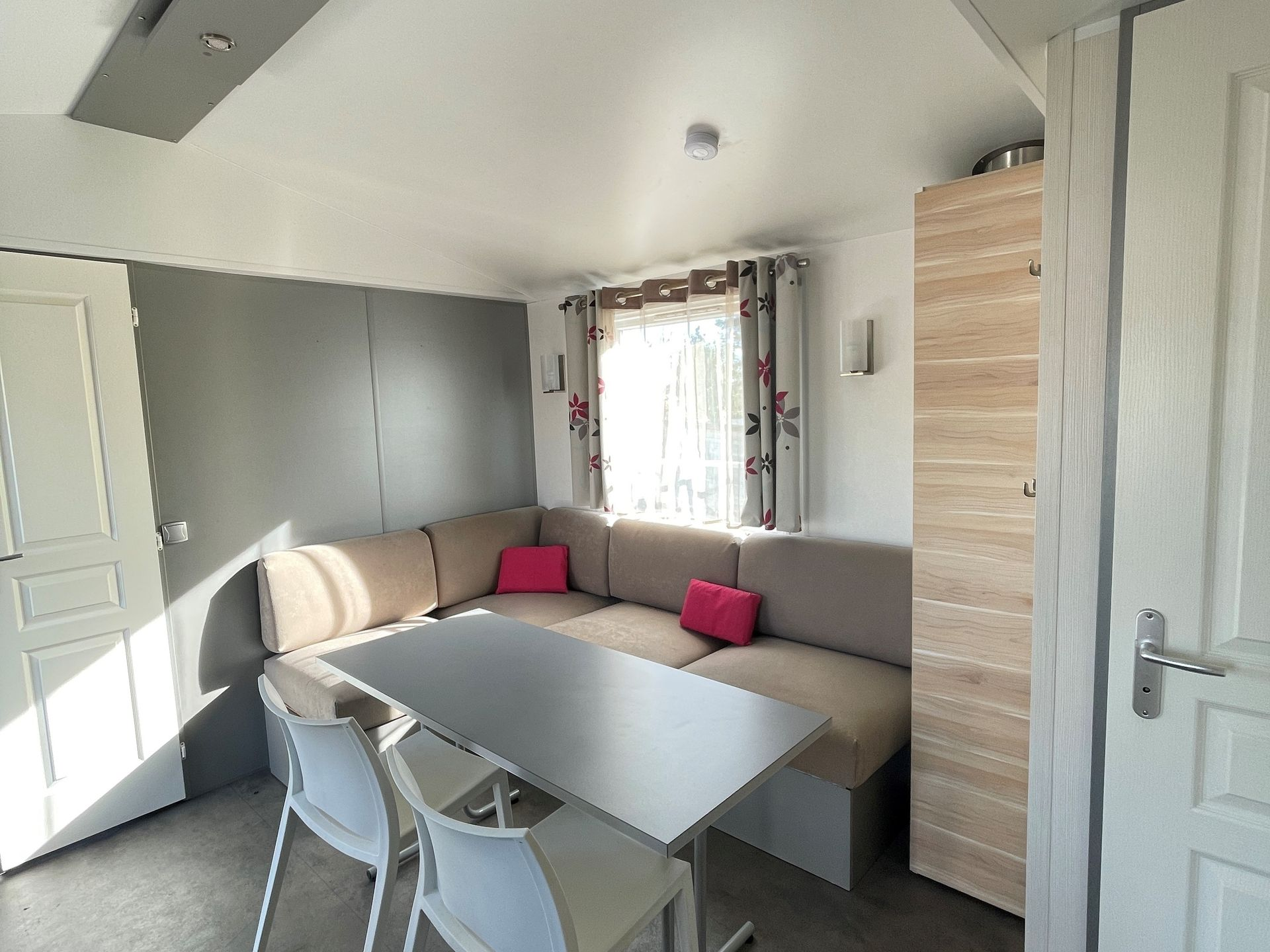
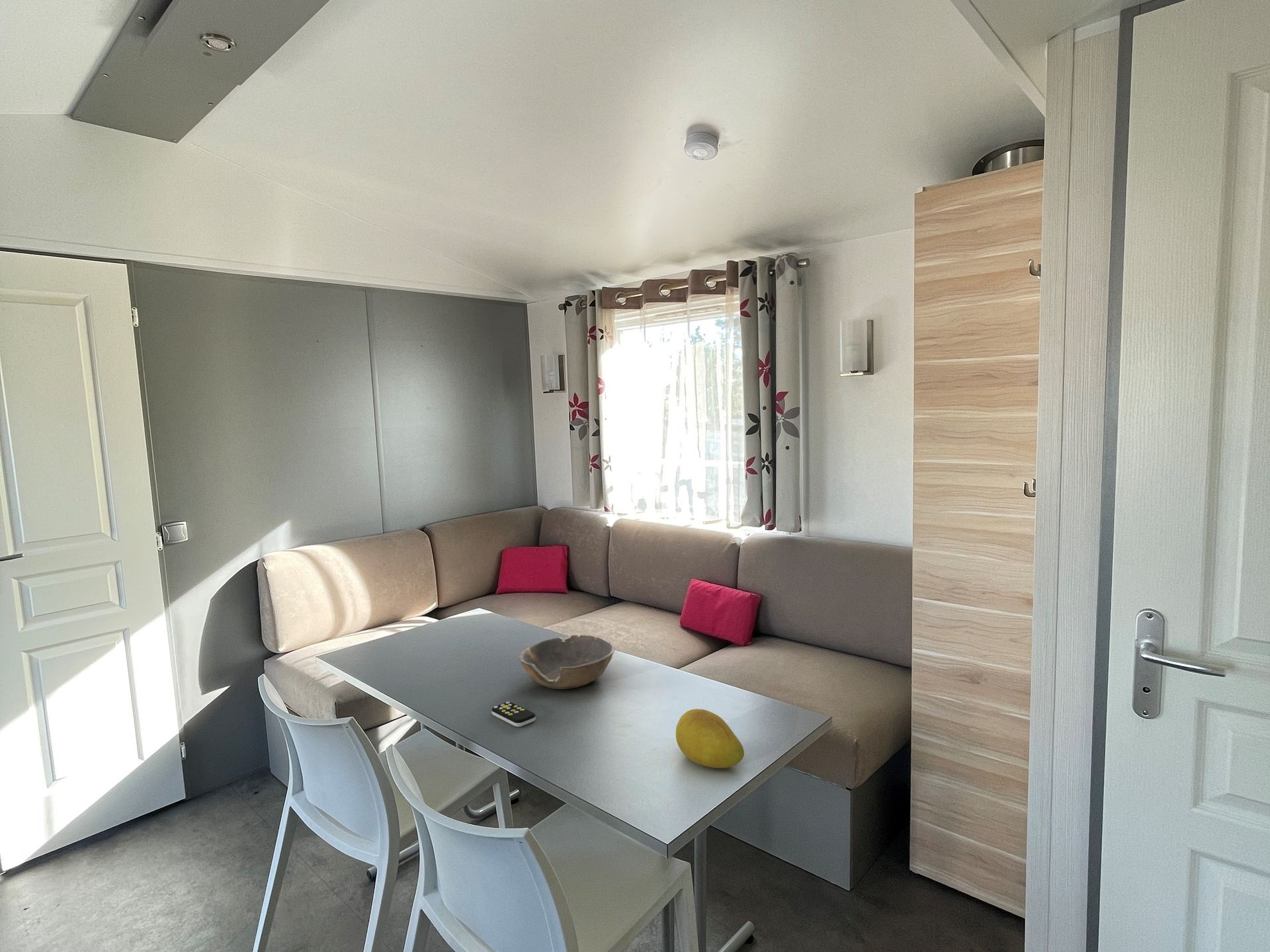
+ bowl [519,635,615,690]
+ fruit [675,708,745,769]
+ remote control [491,701,536,727]
